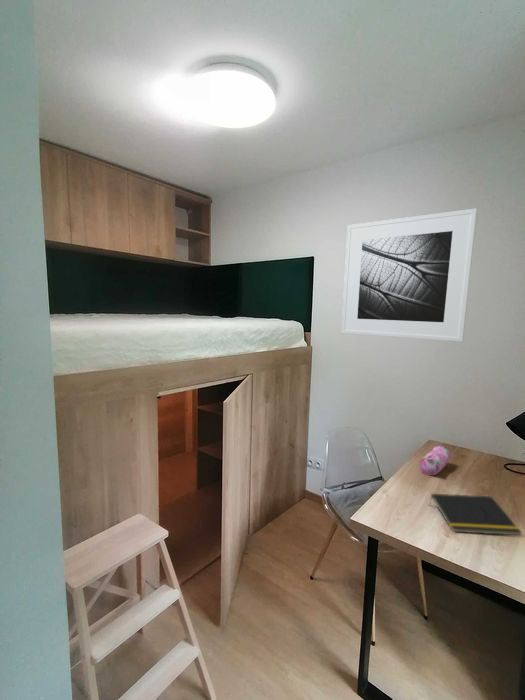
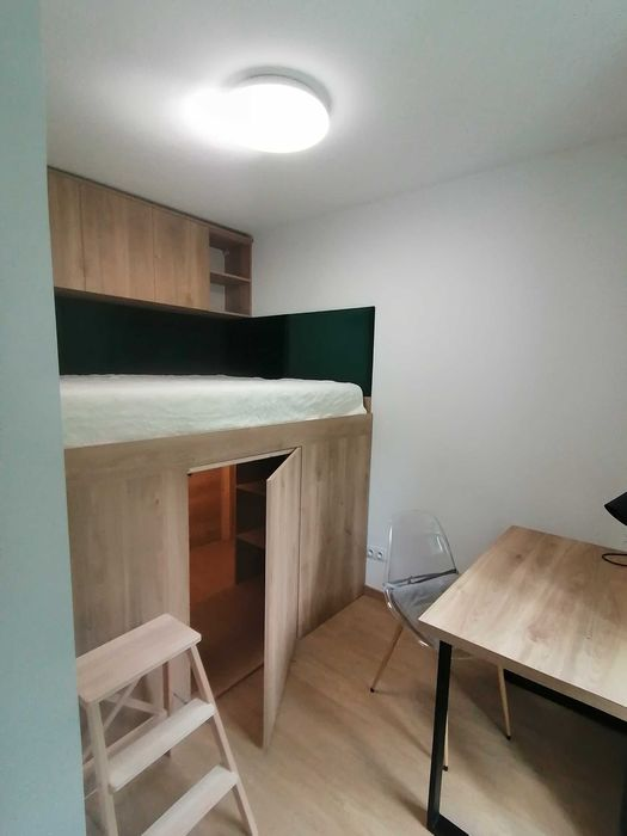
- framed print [340,208,478,343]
- pencil case [419,445,452,476]
- notepad [428,493,523,536]
